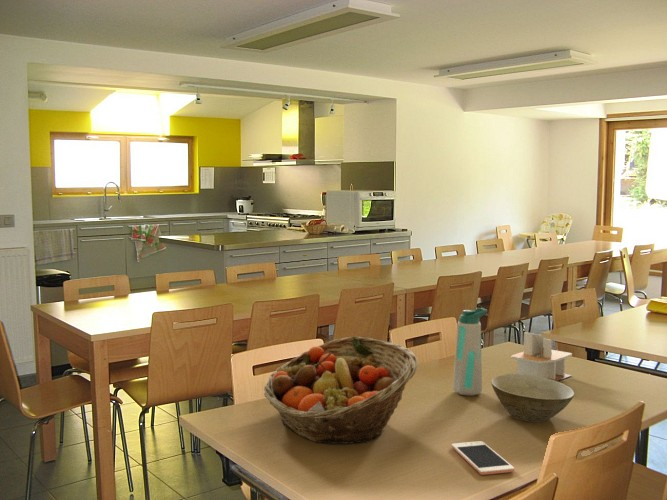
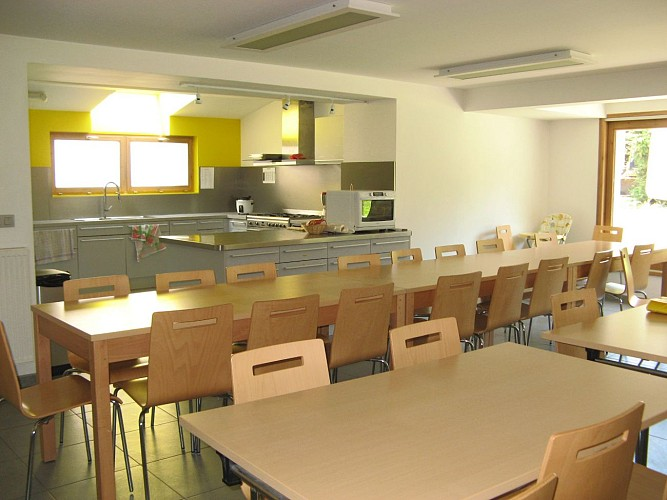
- cell phone [450,440,515,476]
- water bottle [452,307,488,397]
- napkin holder [510,331,573,382]
- fruit basket [263,336,419,445]
- bowl [490,373,575,423]
